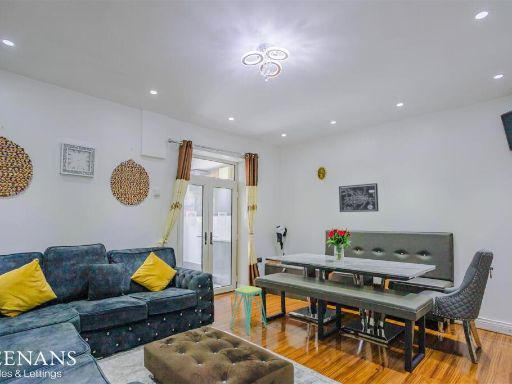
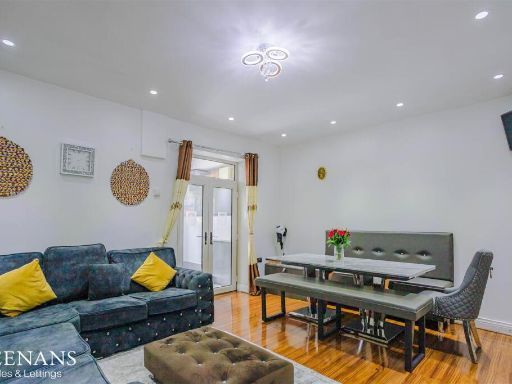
- wall art [338,182,380,213]
- stool [229,285,268,336]
